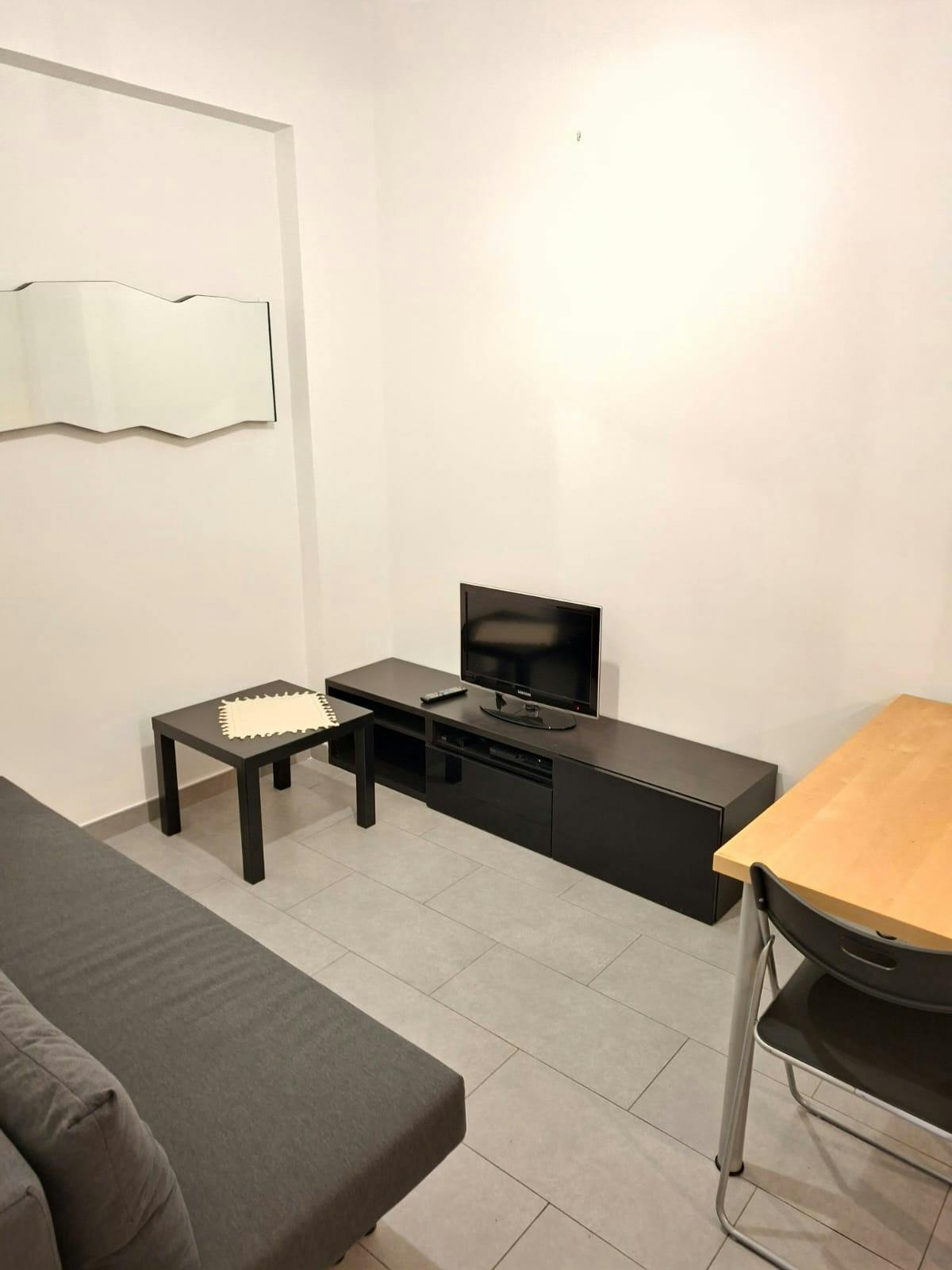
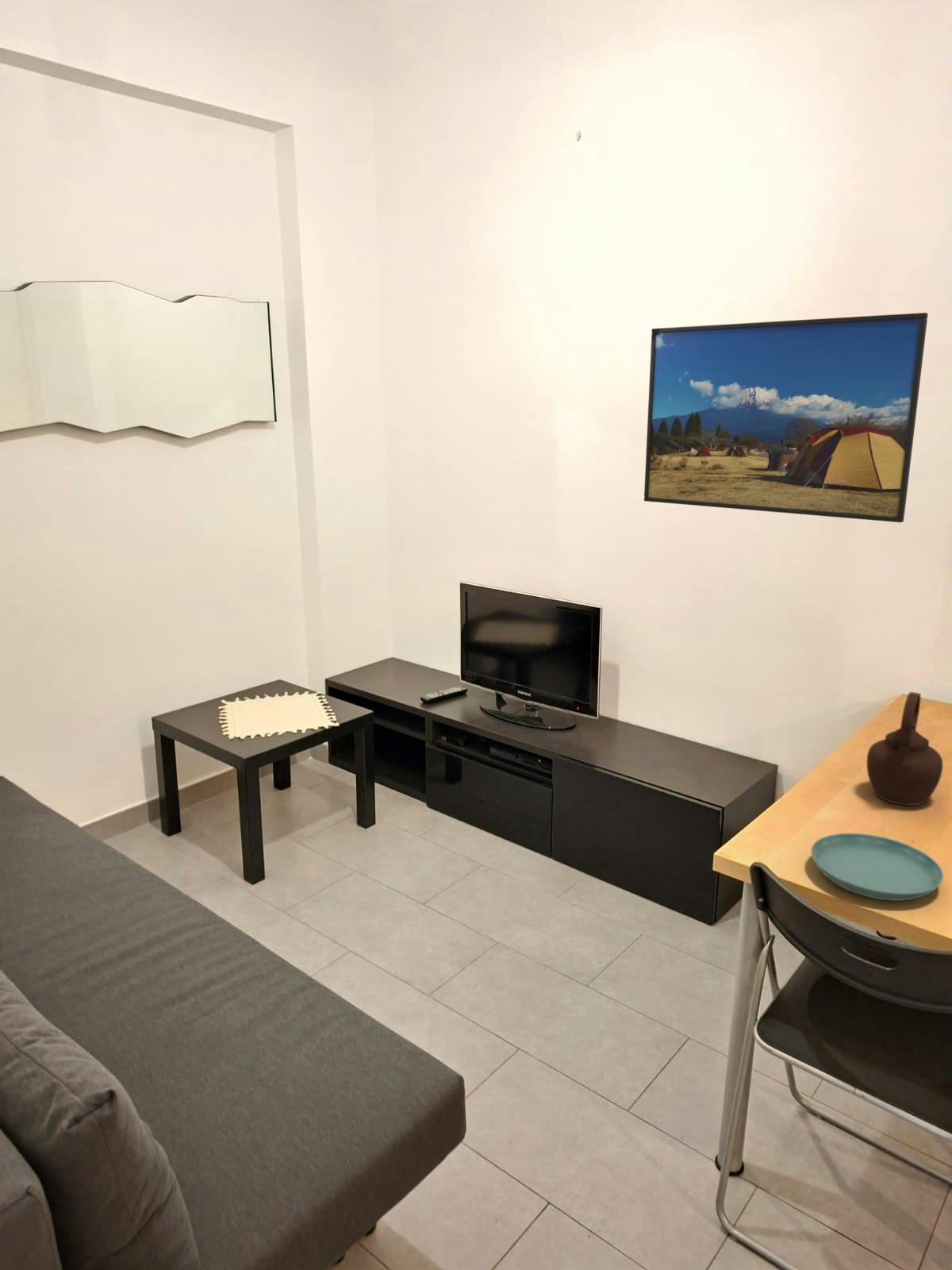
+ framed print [643,312,929,523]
+ saucer [810,833,944,902]
+ teapot [866,691,943,806]
